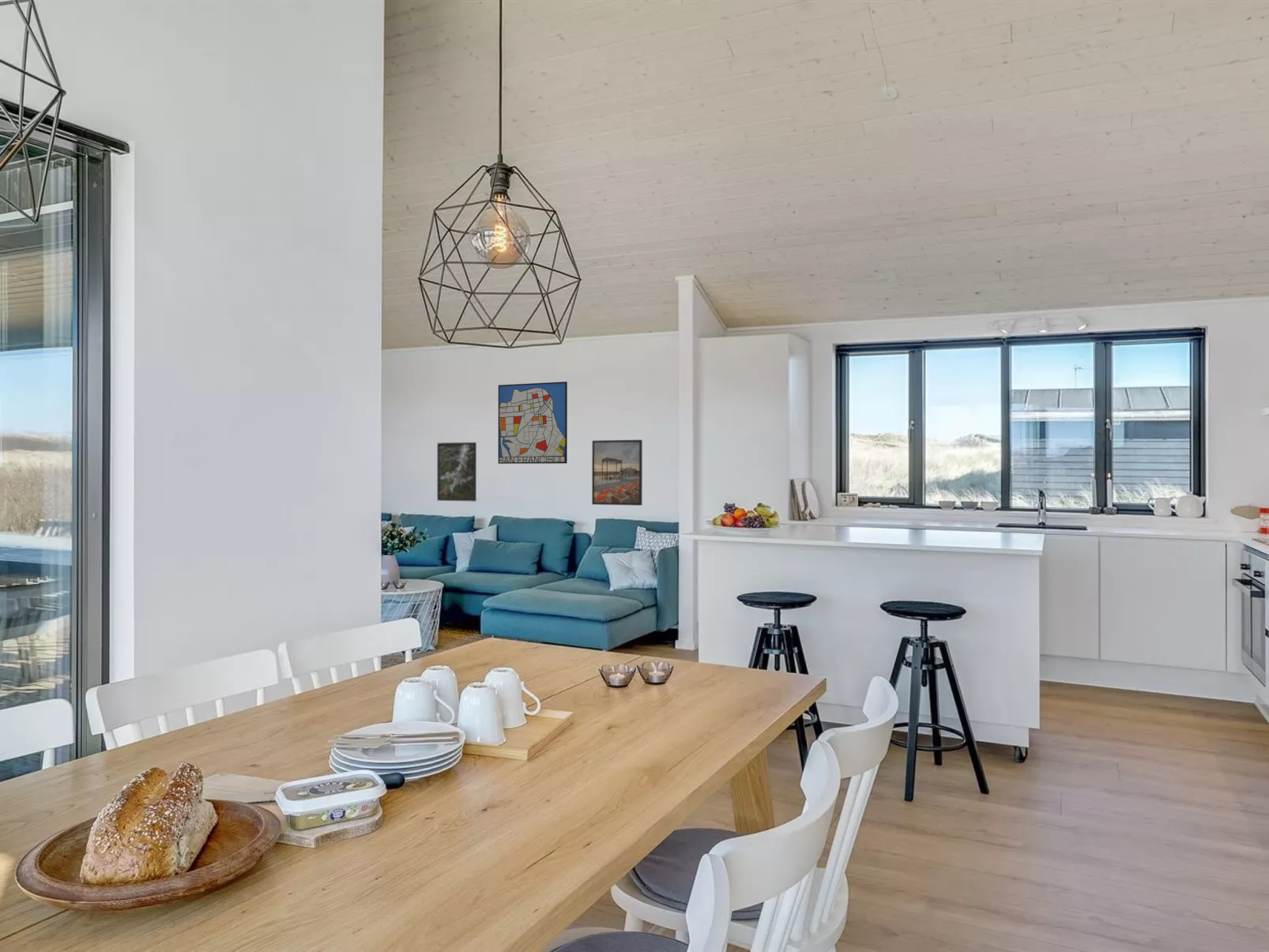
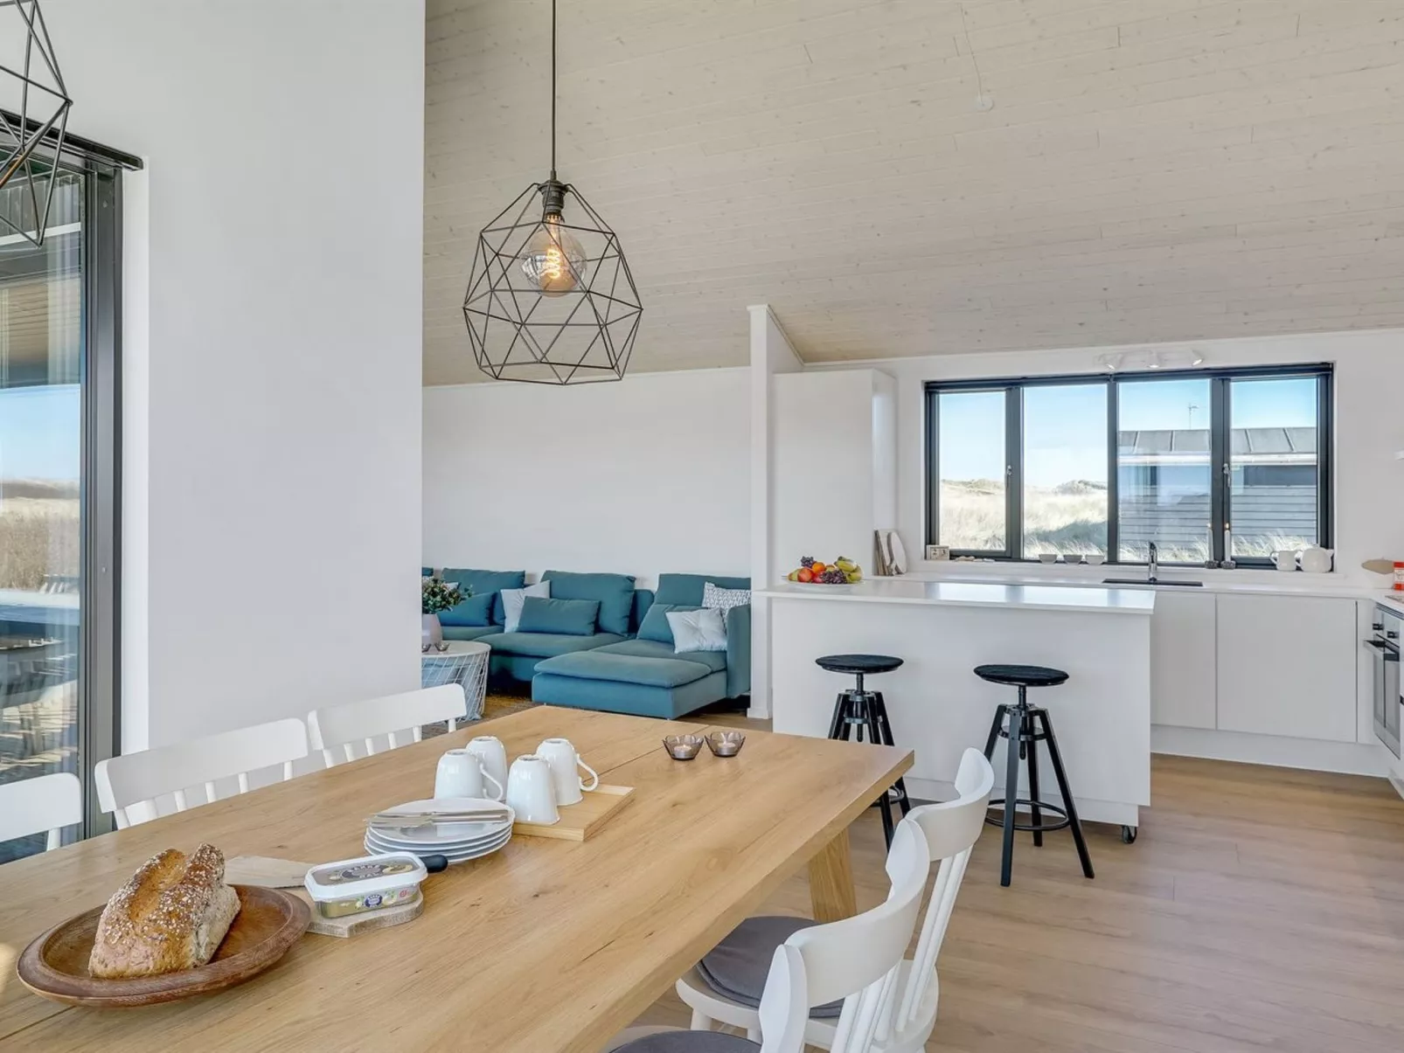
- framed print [436,442,477,502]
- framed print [591,439,643,506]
- wall art [497,381,568,465]
